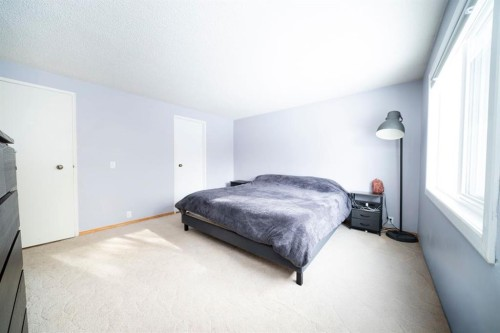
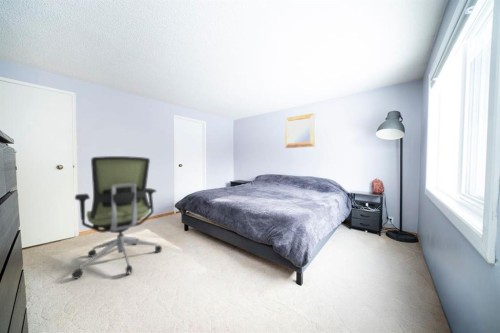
+ mirror [284,112,317,149]
+ office chair [71,155,163,280]
